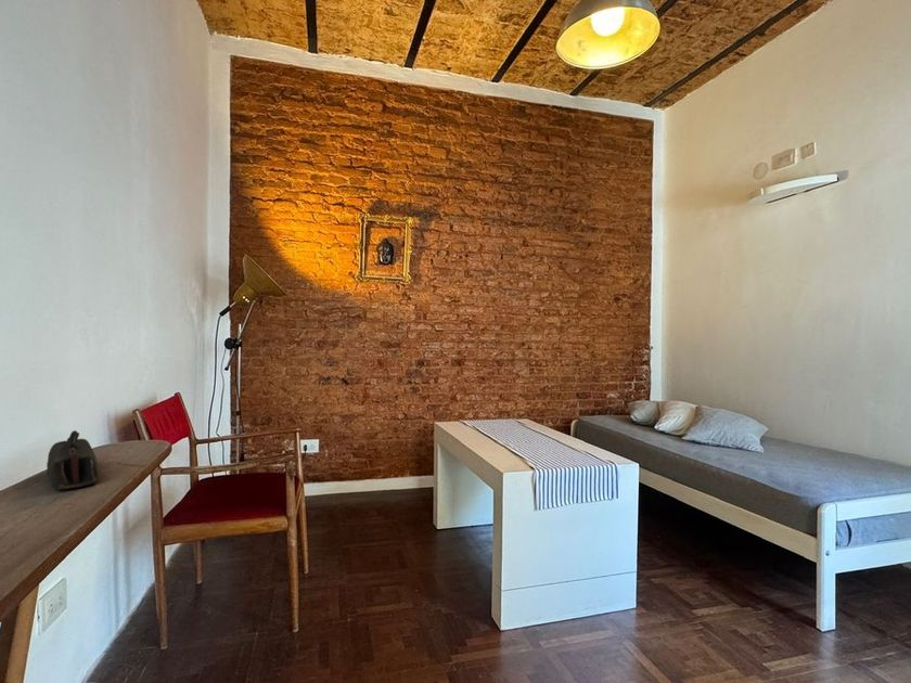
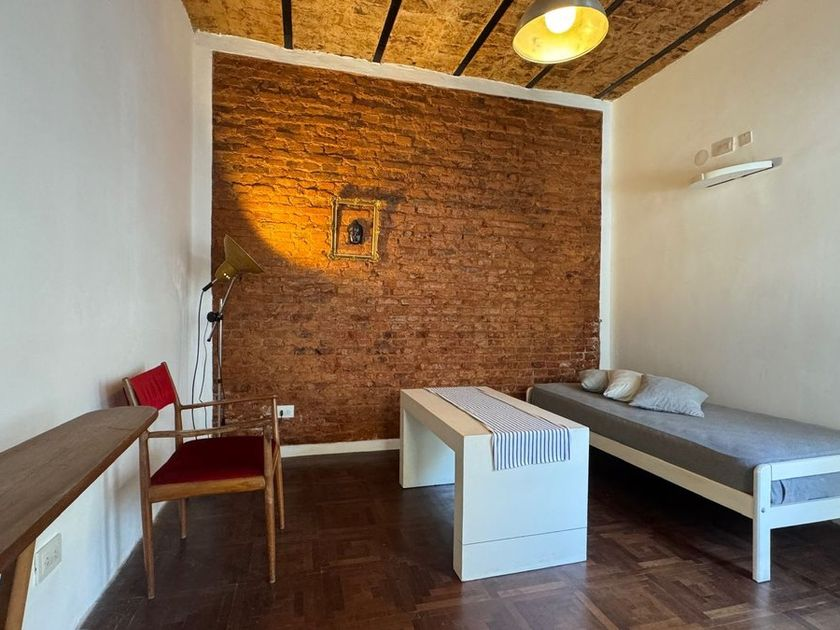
- pencil case [46,429,100,491]
